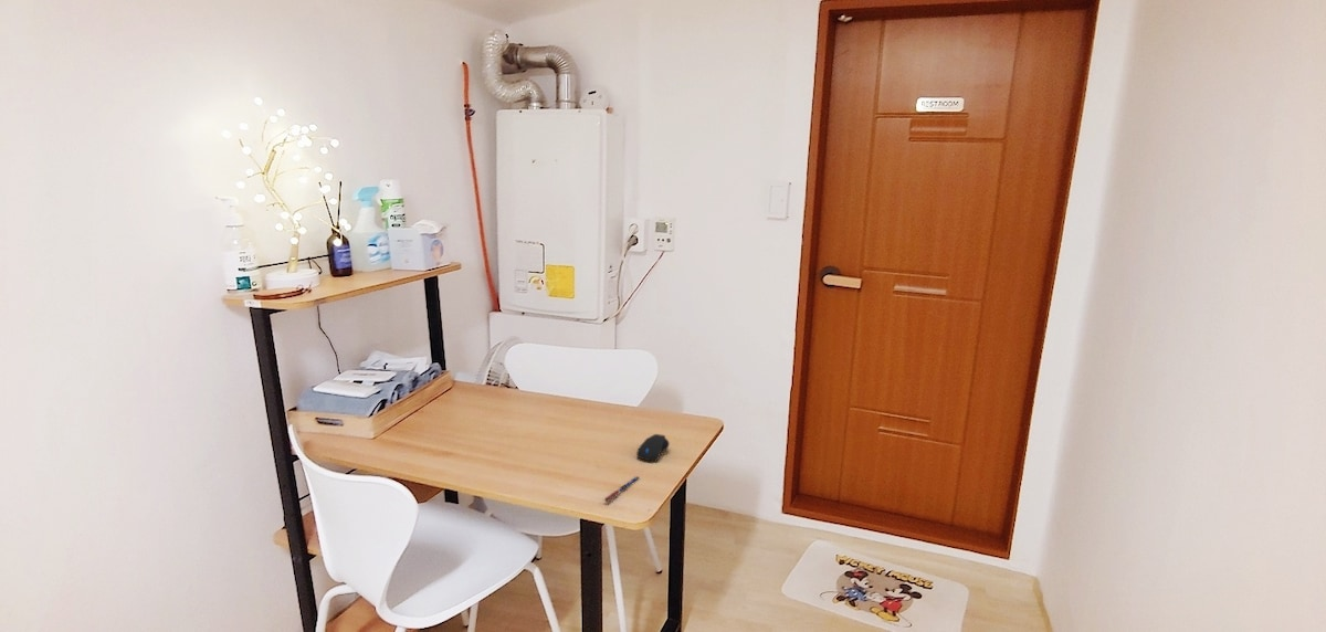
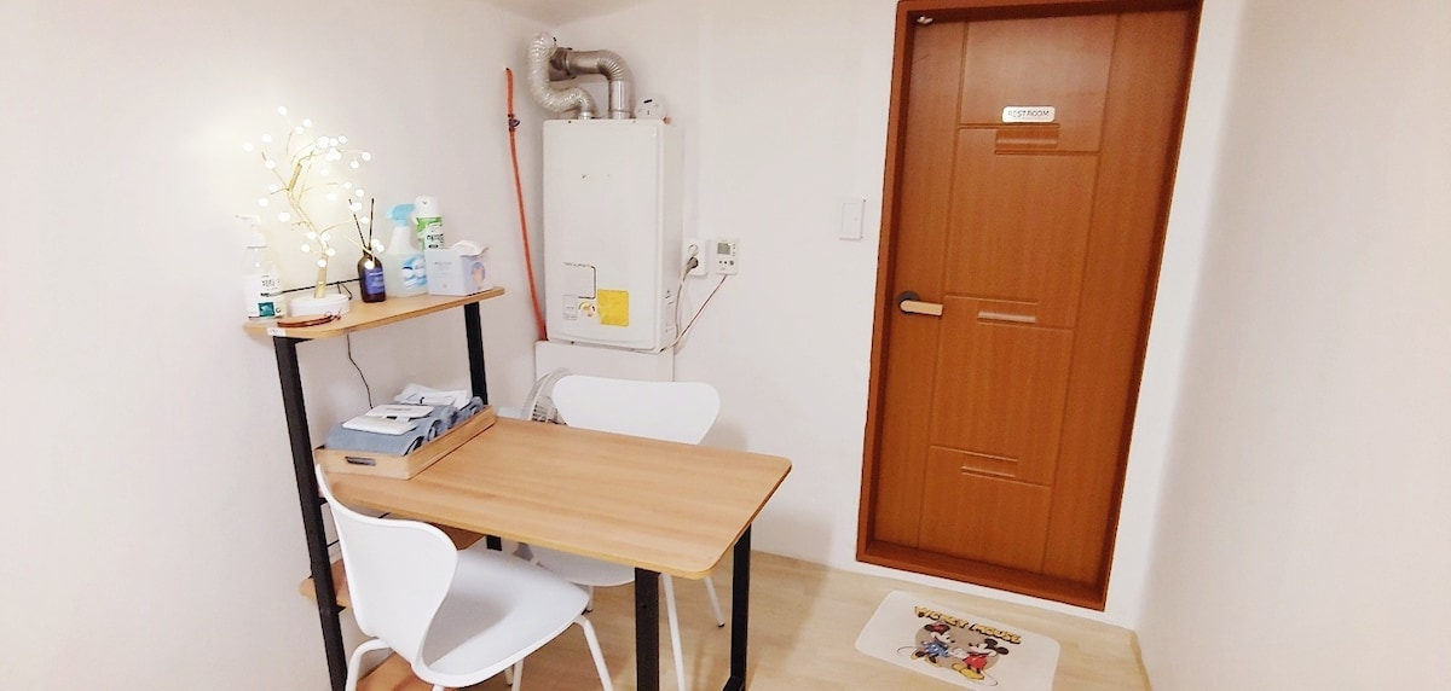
- pen [603,475,640,503]
- computer mouse [635,433,671,462]
